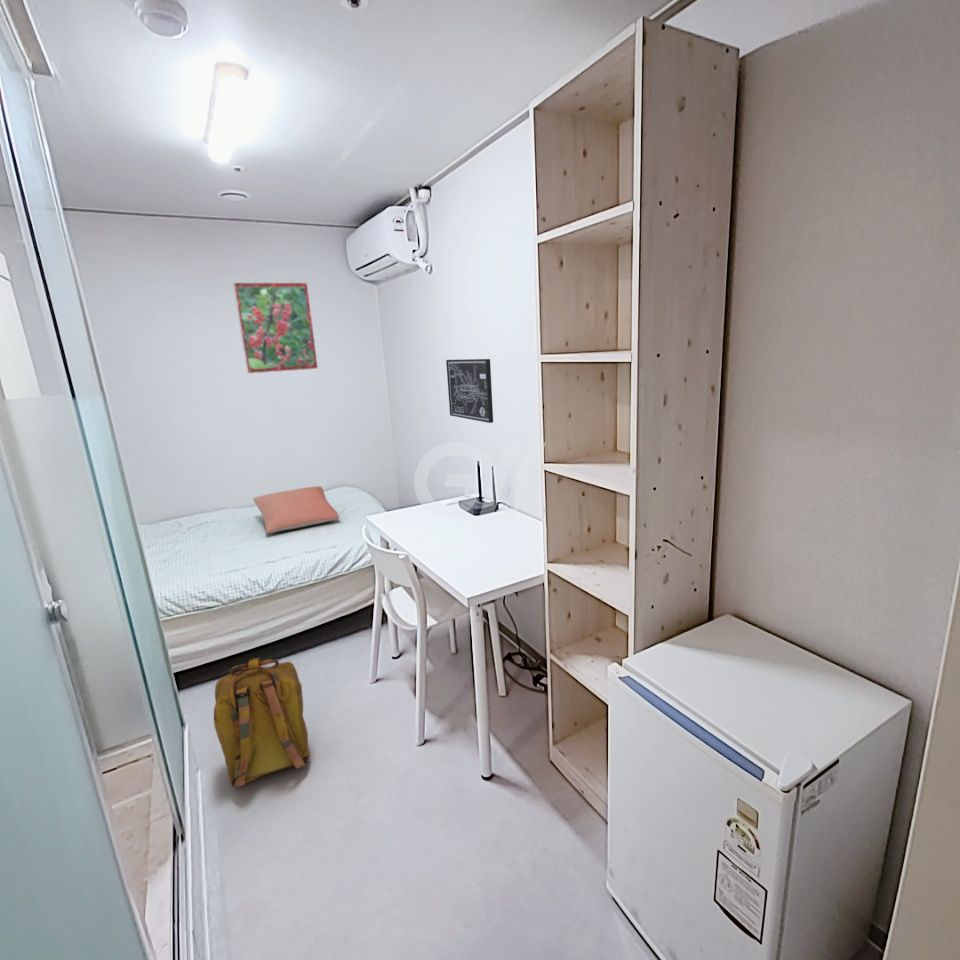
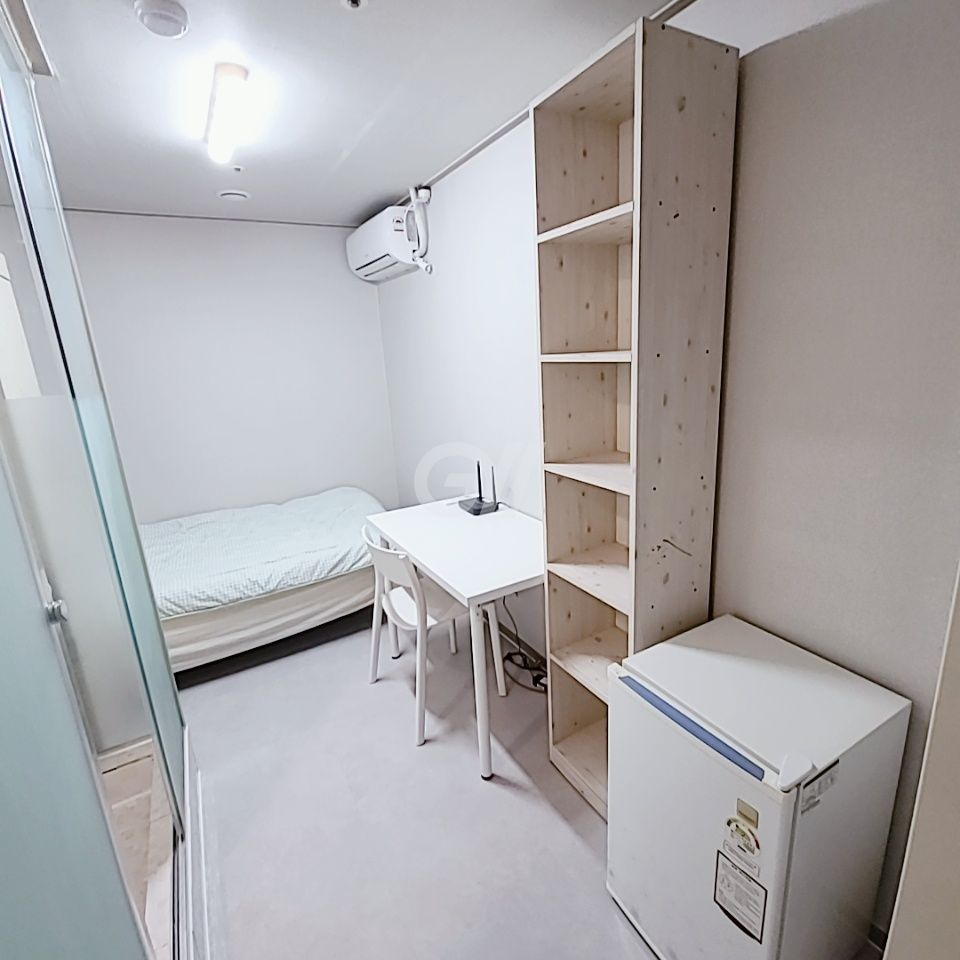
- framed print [232,281,319,375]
- backpack [213,656,311,788]
- pillow [252,485,341,534]
- wall art [445,358,494,424]
